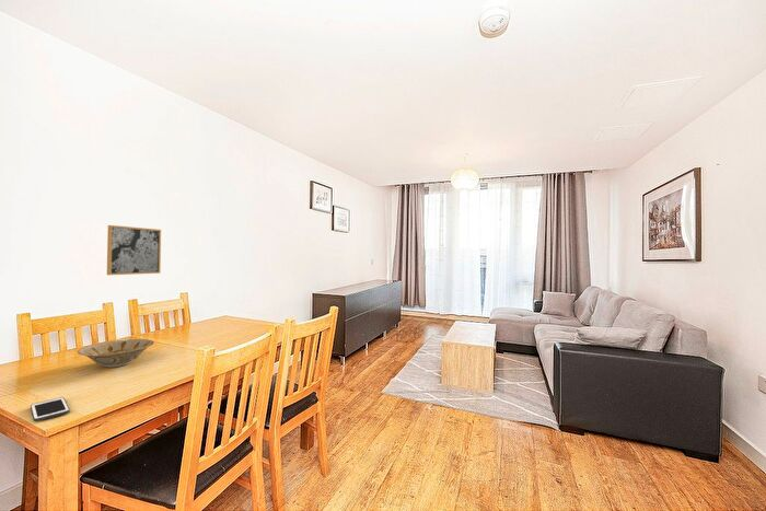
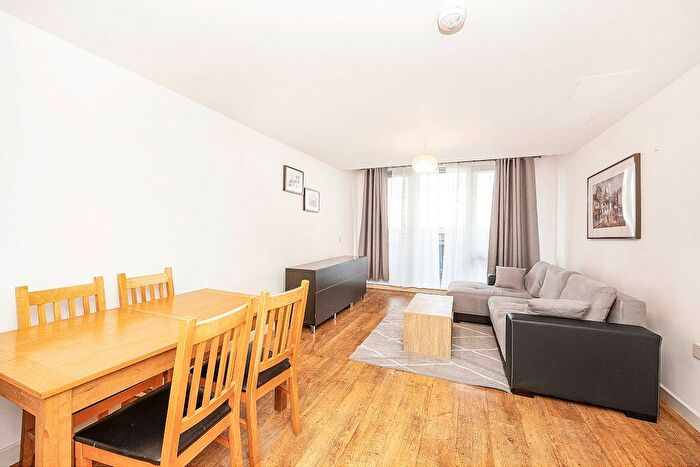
- wall art [106,224,162,276]
- bowl [77,338,155,369]
- cell phone [30,396,70,422]
